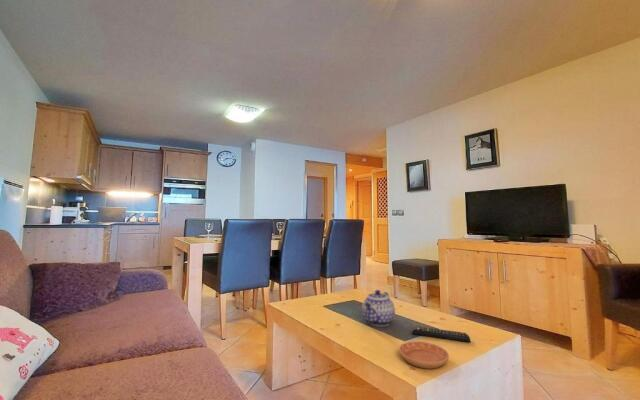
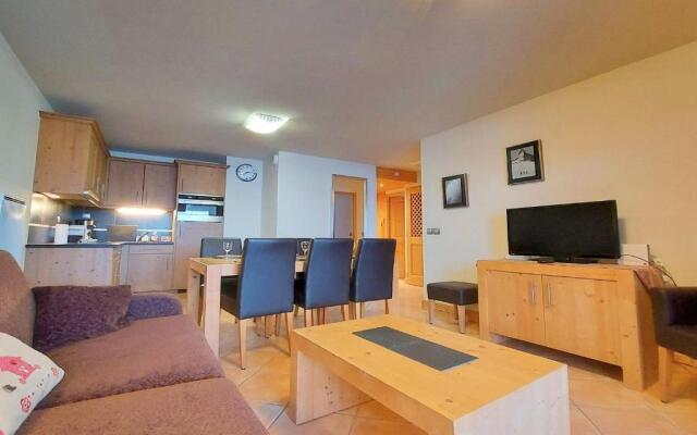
- saucer [398,341,450,370]
- teapot [361,289,396,327]
- remote control [411,325,472,343]
